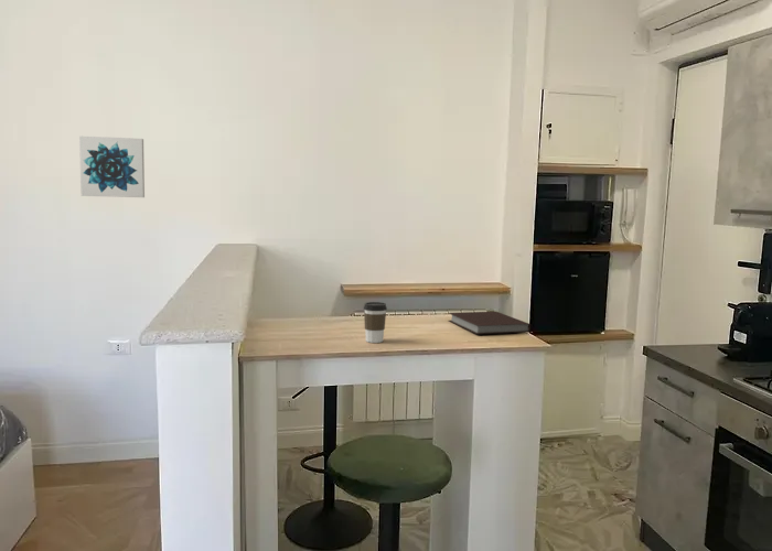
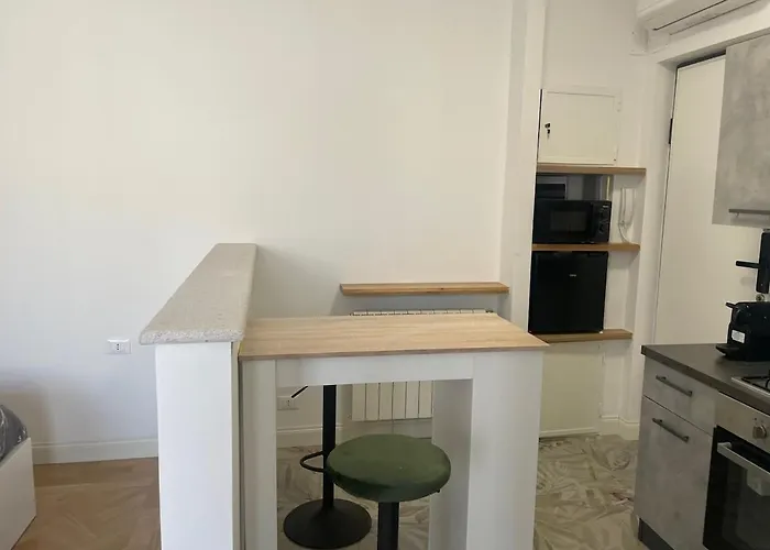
- wall art [78,134,146,198]
- notebook [448,311,533,336]
- coffee cup [363,301,388,344]
